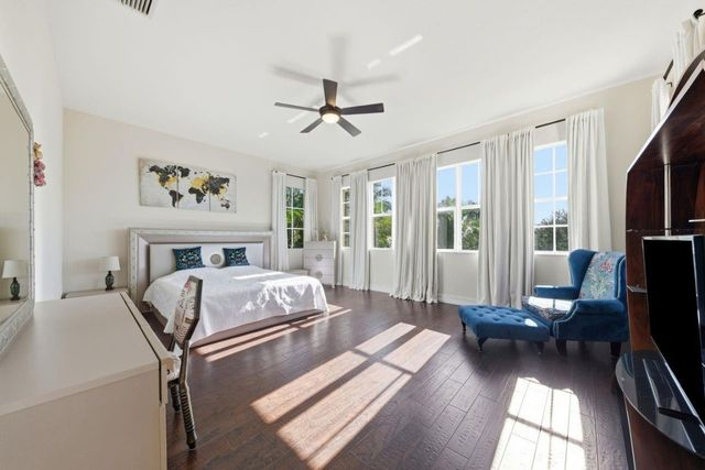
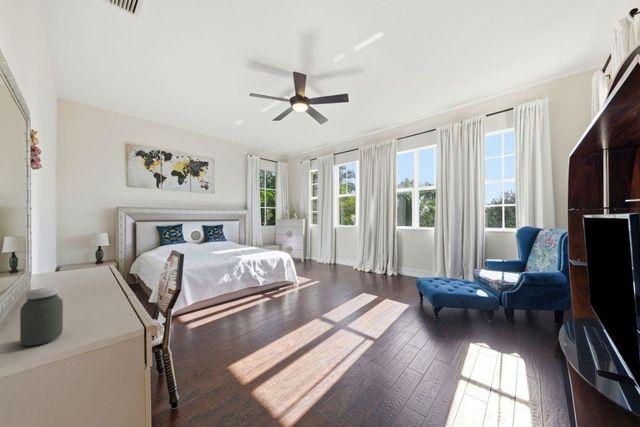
+ jar [19,286,64,347]
